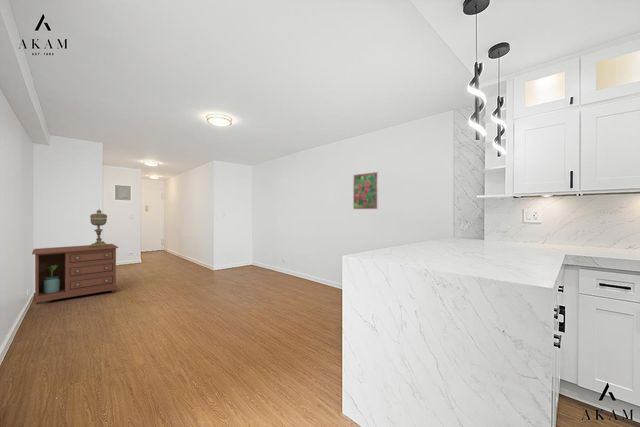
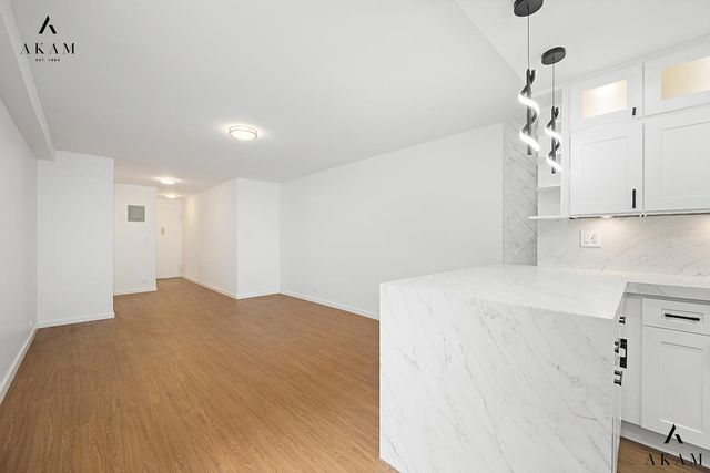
- decorative urn [88,207,110,247]
- dresser [31,243,119,305]
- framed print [352,171,380,210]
